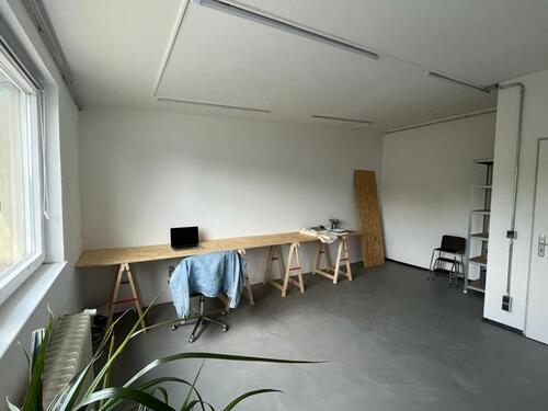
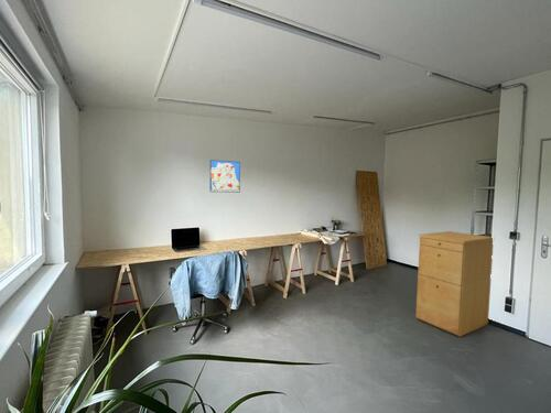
+ filing cabinet [414,230,494,338]
+ wall art [209,159,241,194]
